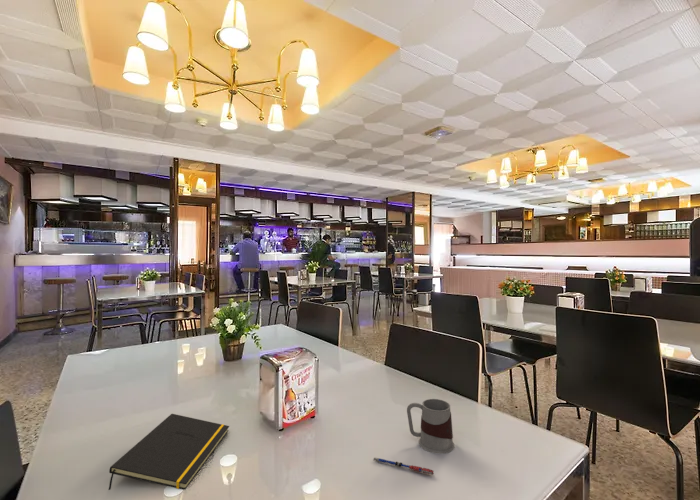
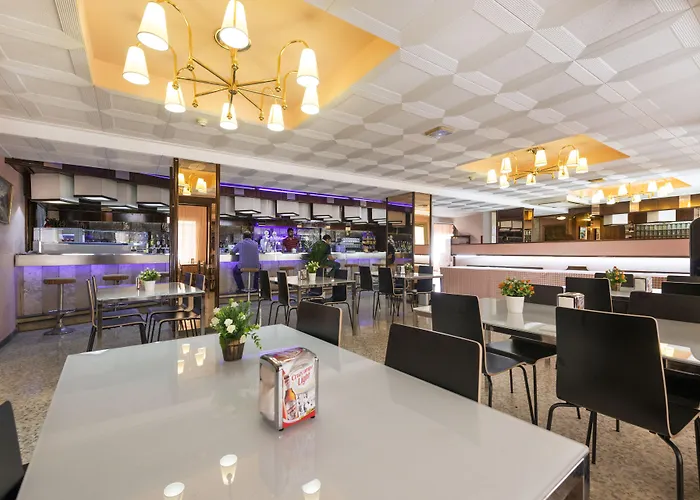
- mug [406,398,455,455]
- notepad [108,413,230,491]
- pen [372,457,435,475]
